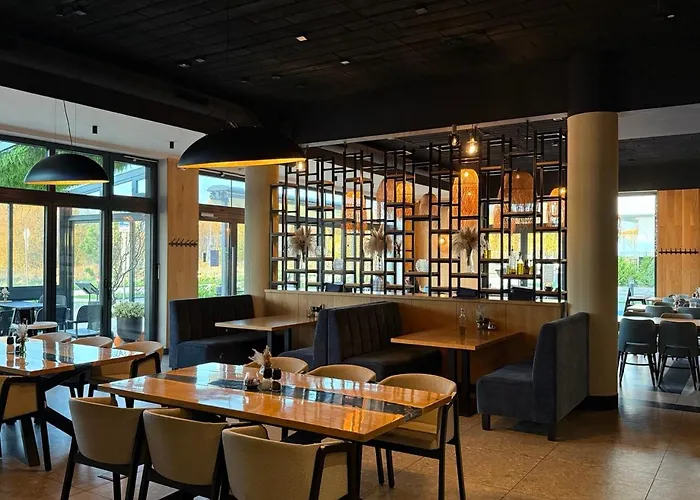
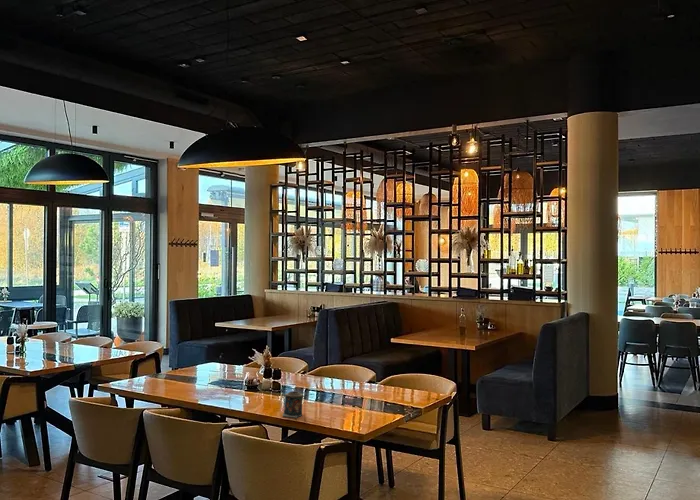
+ candle [282,391,304,419]
